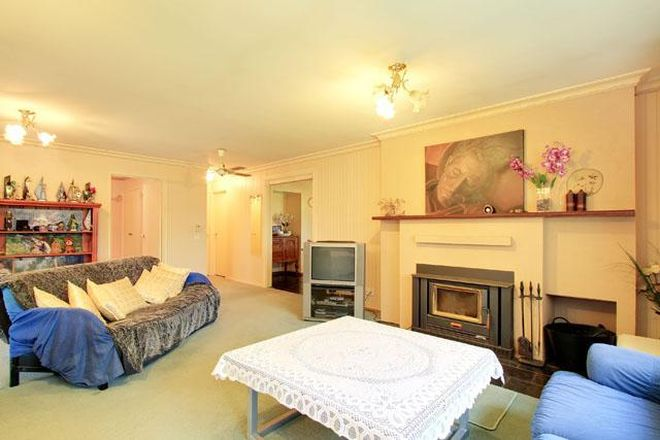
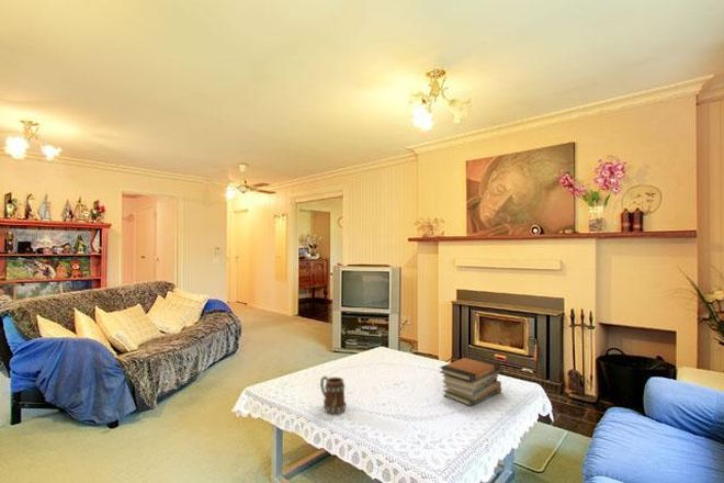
+ mug [319,375,347,415]
+ book stack [439,355,502,407]
